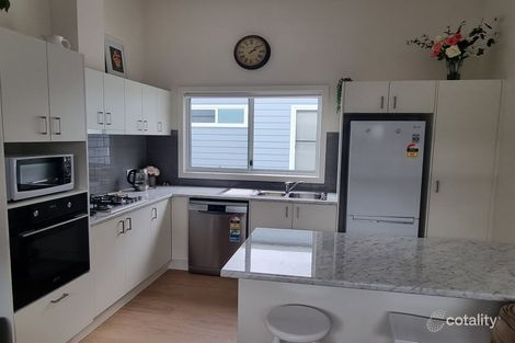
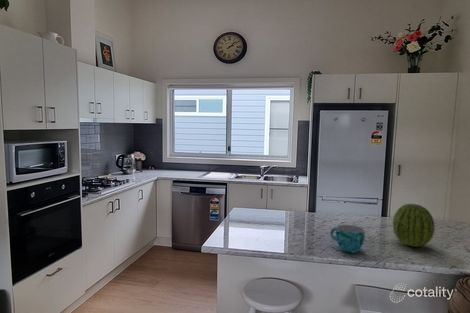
+ cup [329,224,366,254]
+ fruit [392,203,436,248]
